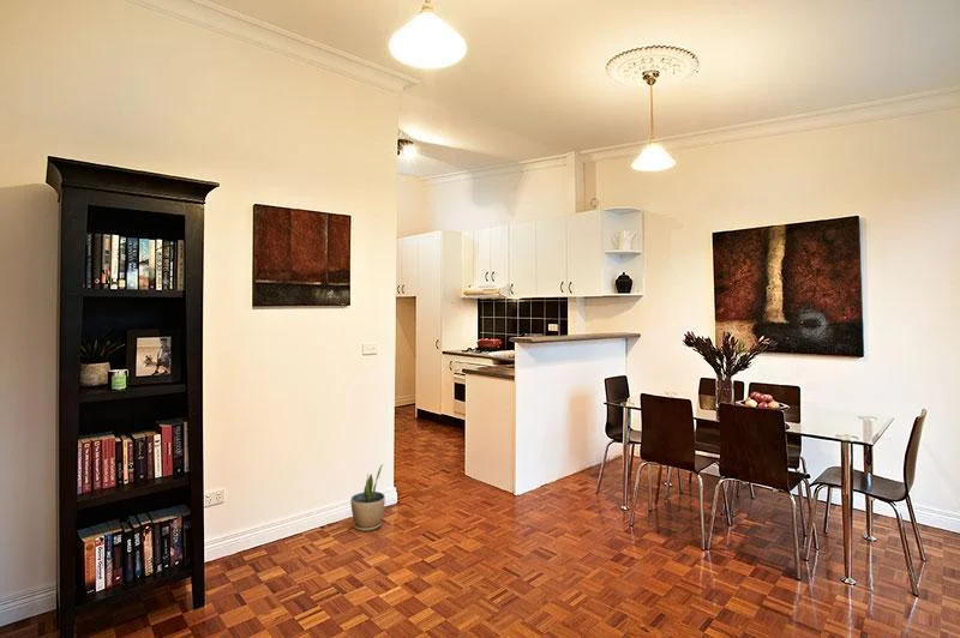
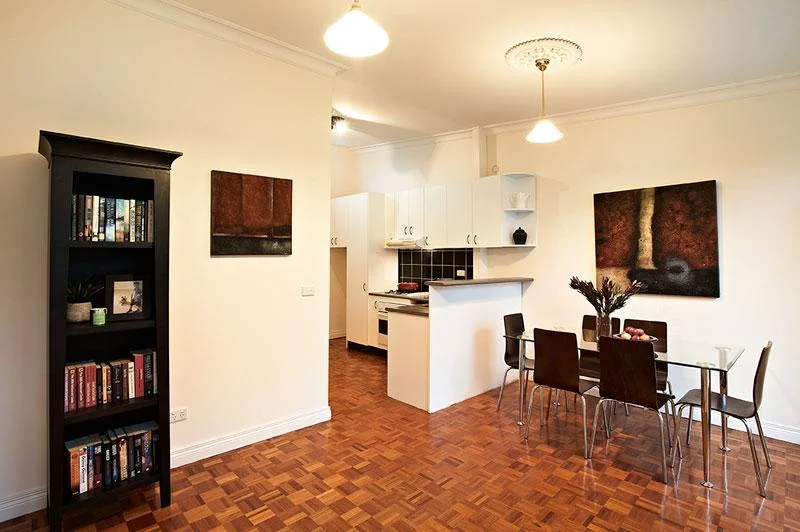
- potted plant [349,463,386,532]
